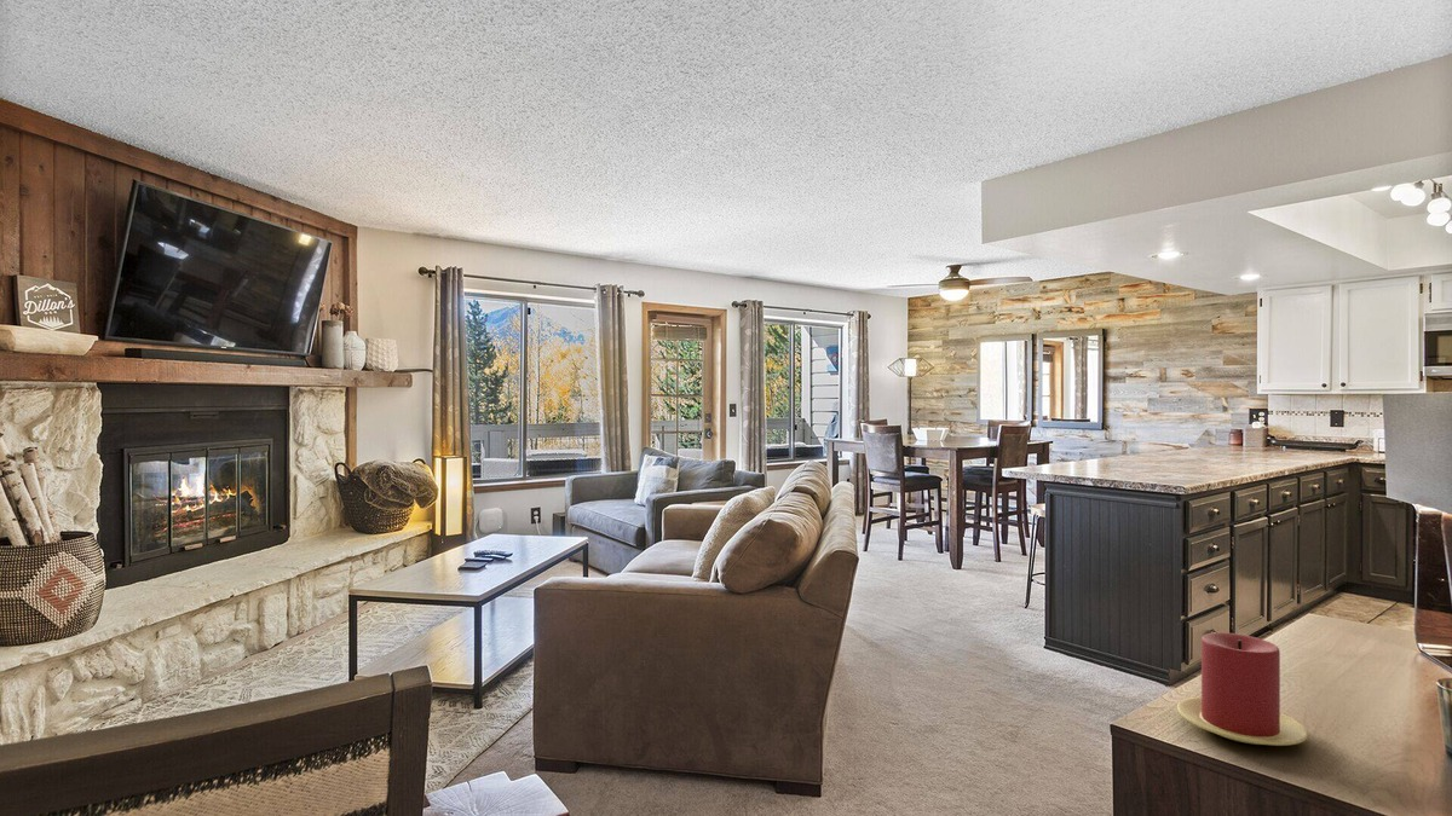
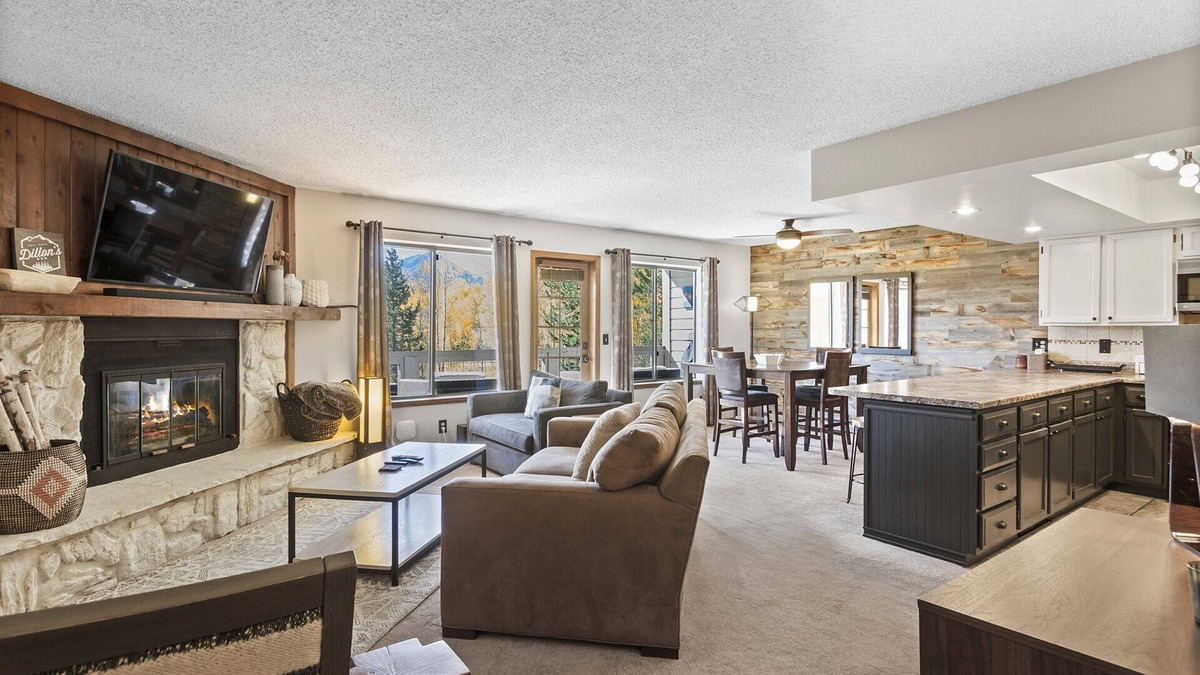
- candle [1176,631,1309,747]
